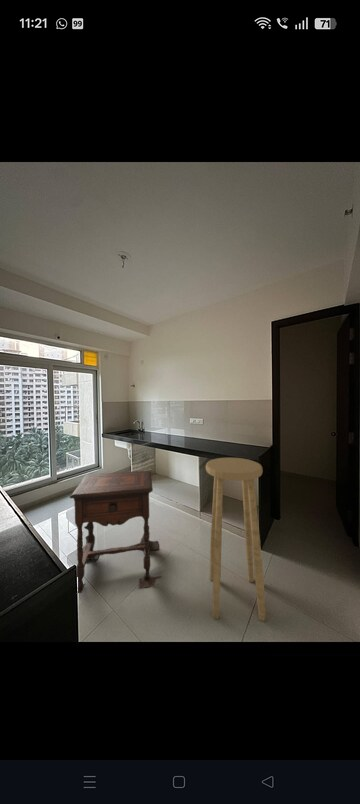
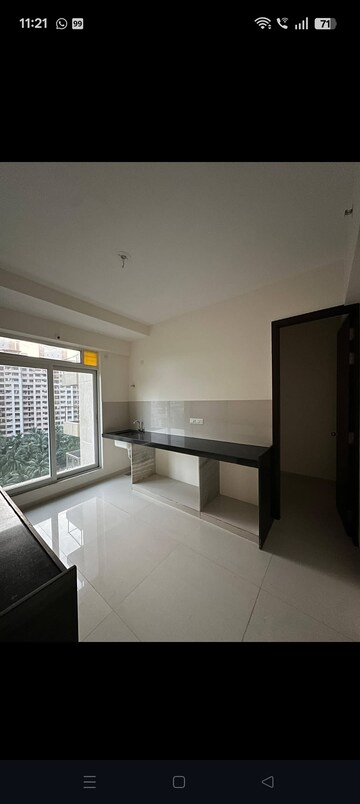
- side table [69,470,163,594]
- stool [205,457,267,622]
